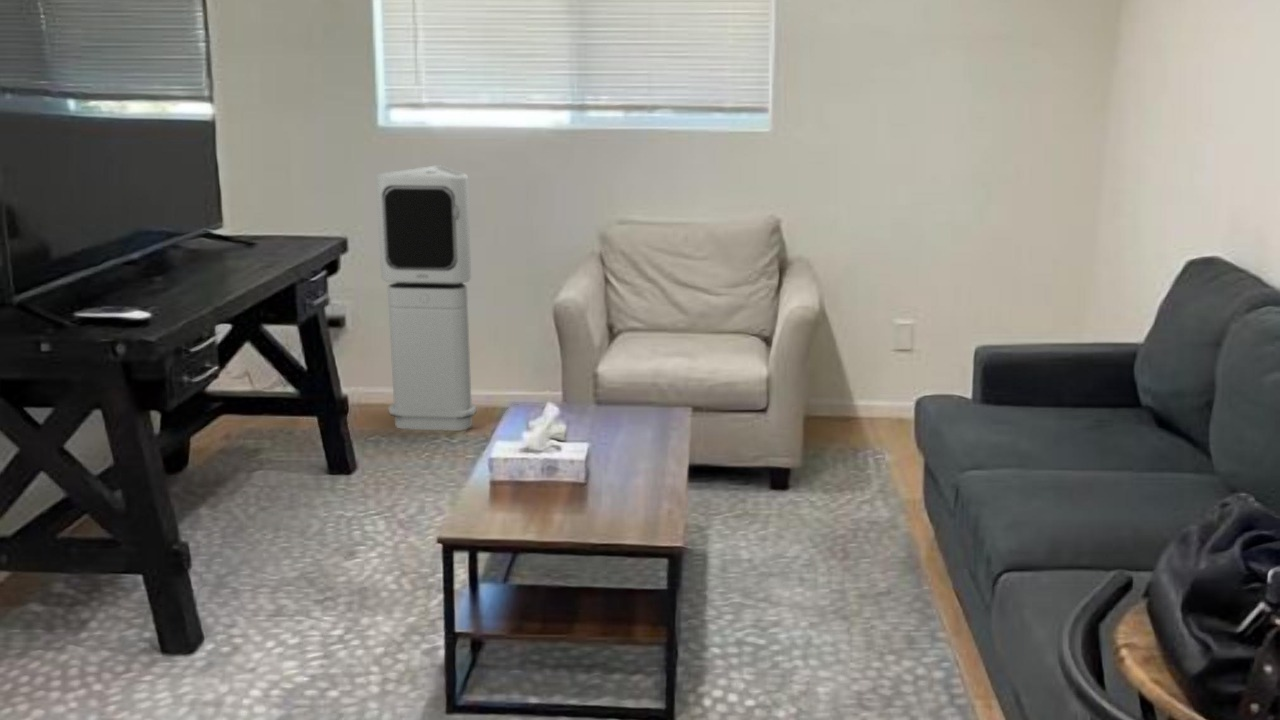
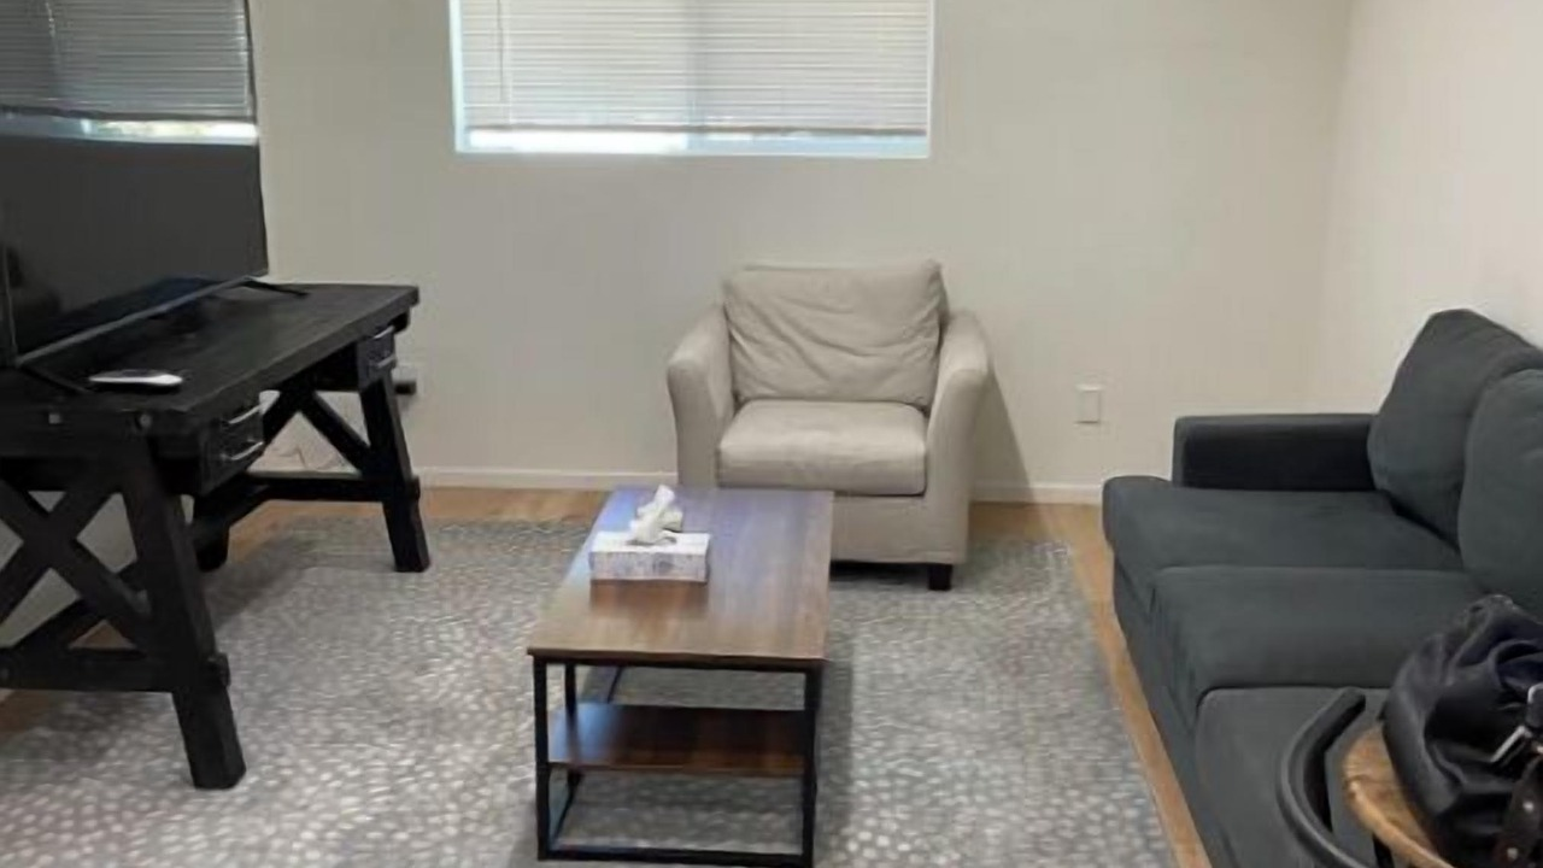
- air purifier [375,164,477,432]
